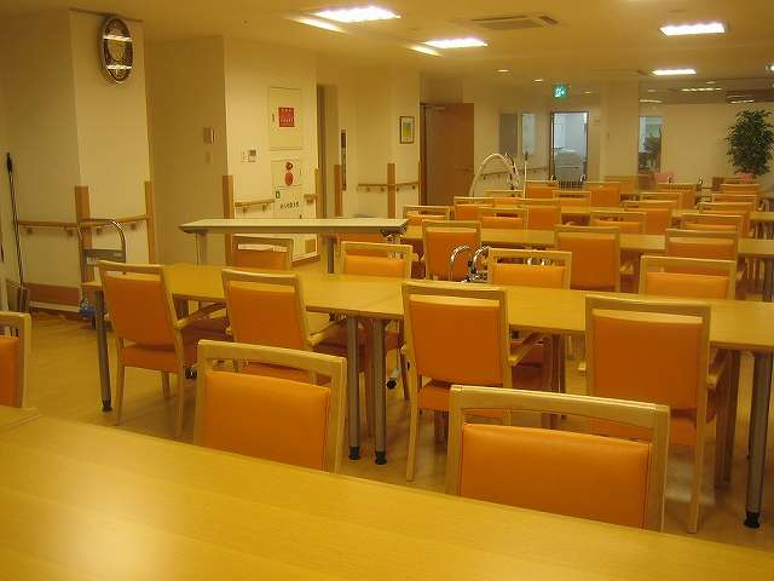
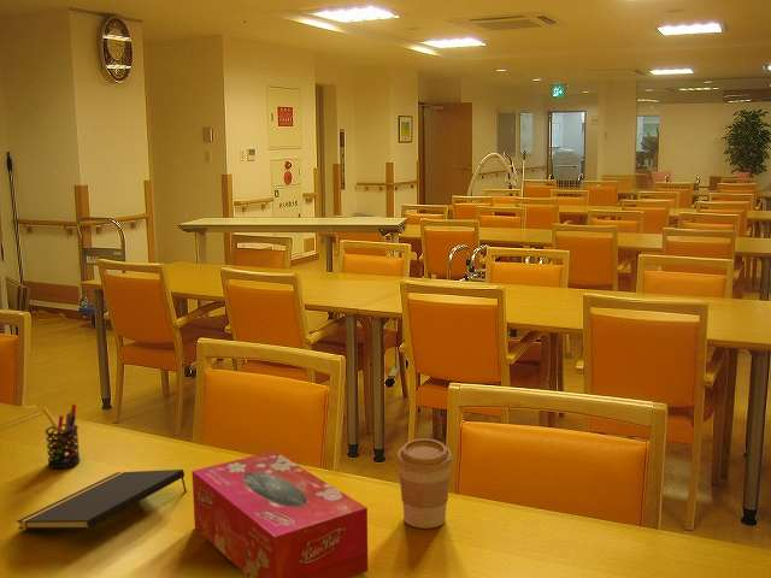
+ pen holder [41,402,82,470]
+ coffee cup [395,437,454,530]
+ tissue box [190,450,369,578]
+ notepad [16,468,188,531]
